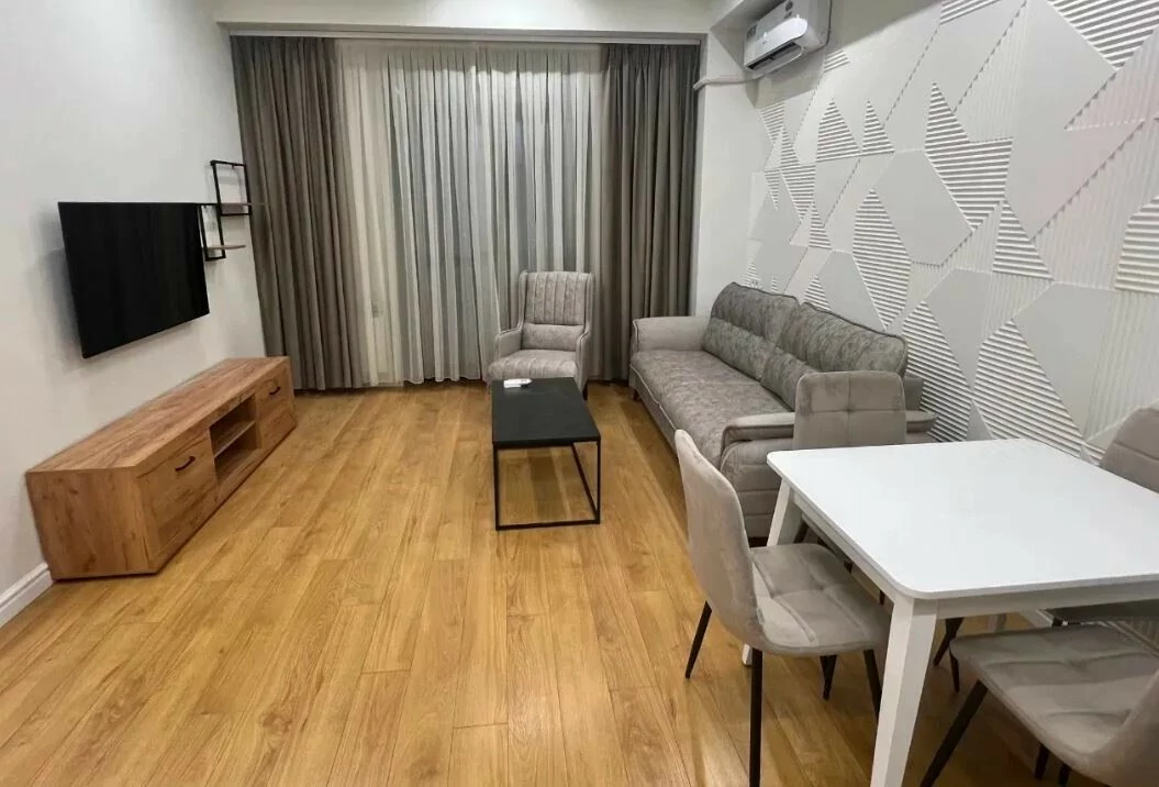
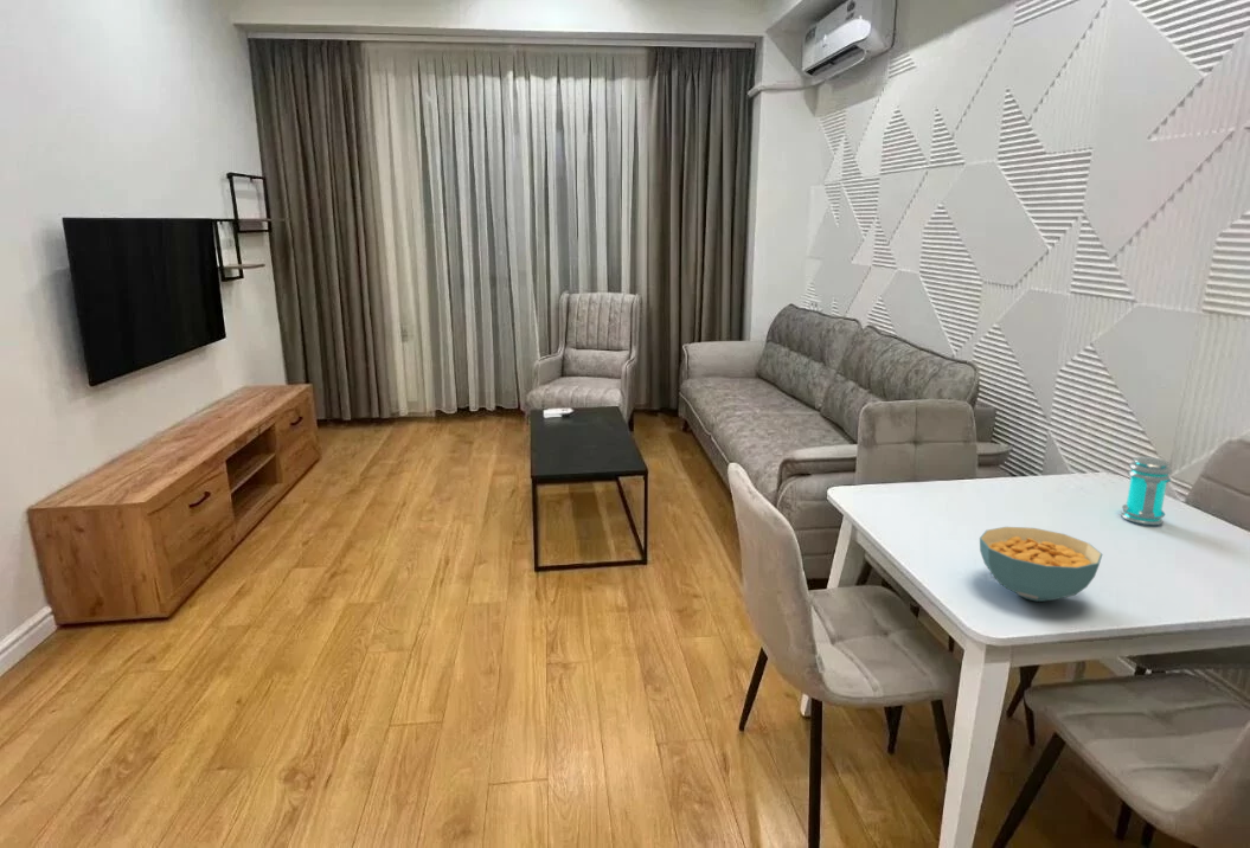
+ jar [1120,456,1173,526]
+ cereal bowl [979,526,1103,603]
